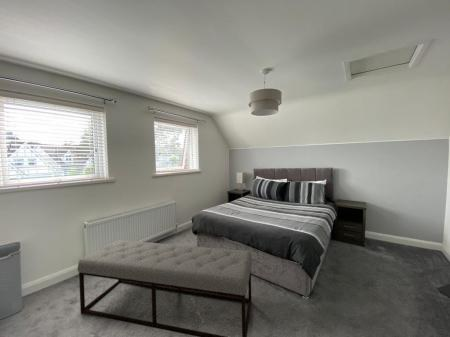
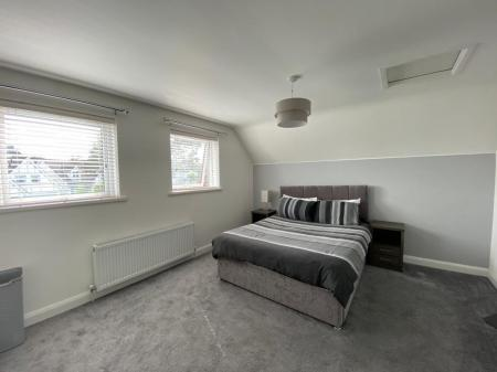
- bench [77,239,253,337]
